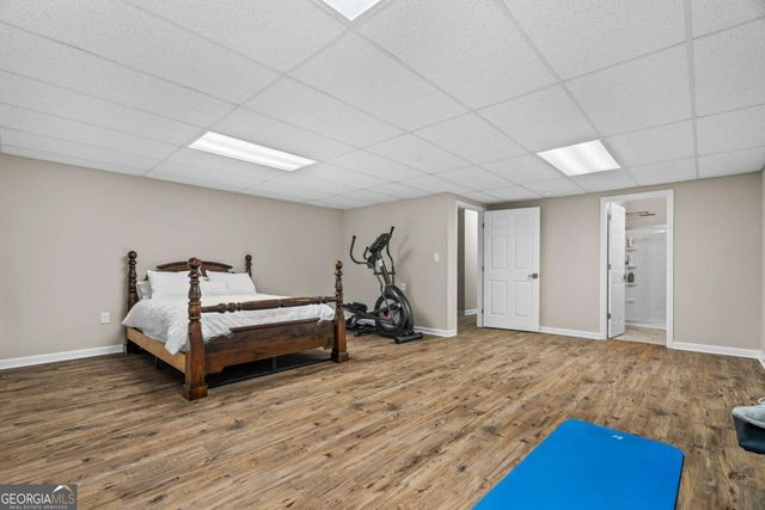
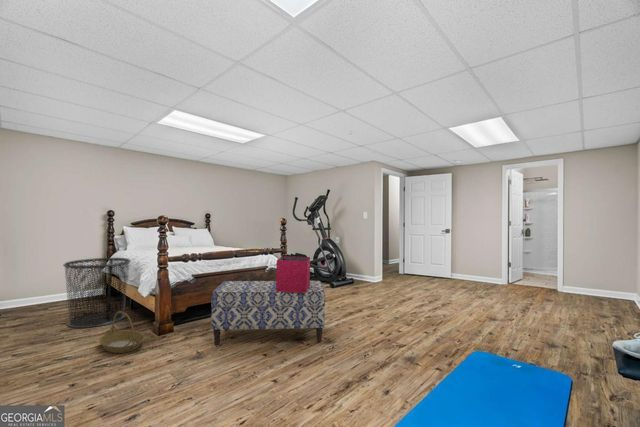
+ storage bin [275,255,311,293]
+ bench [210,280,326,346]
+ basket [99,310,146,354]
+ waste bin [62,257,132,329]
